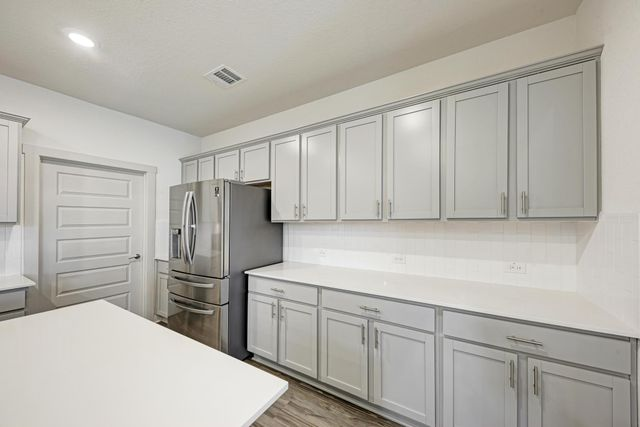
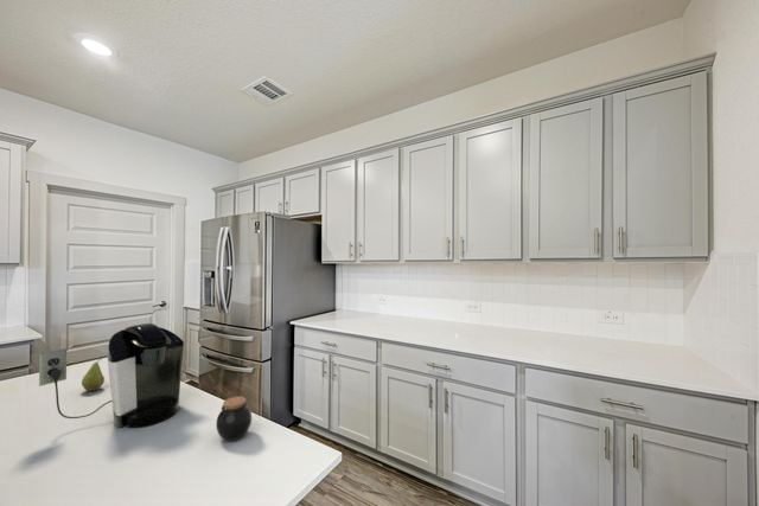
+ jar [215,396,253,443]
+ fruit [81,357,106,392]
+ coffee maker [38,322,185,429]
